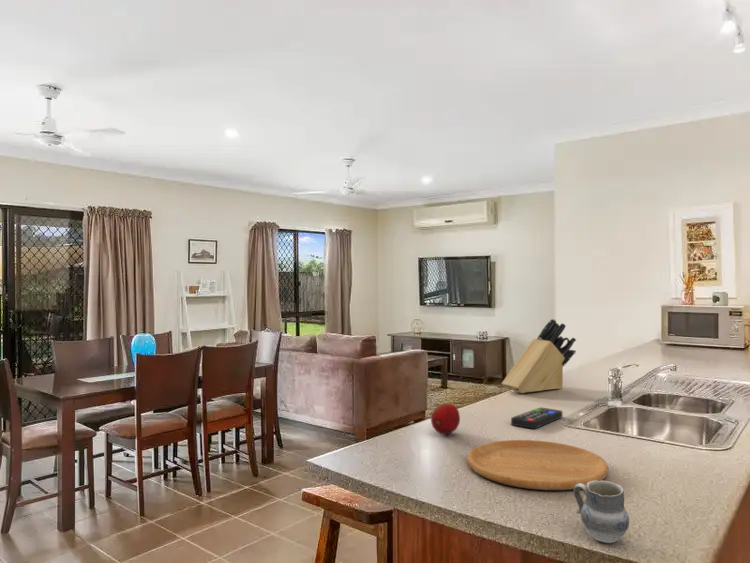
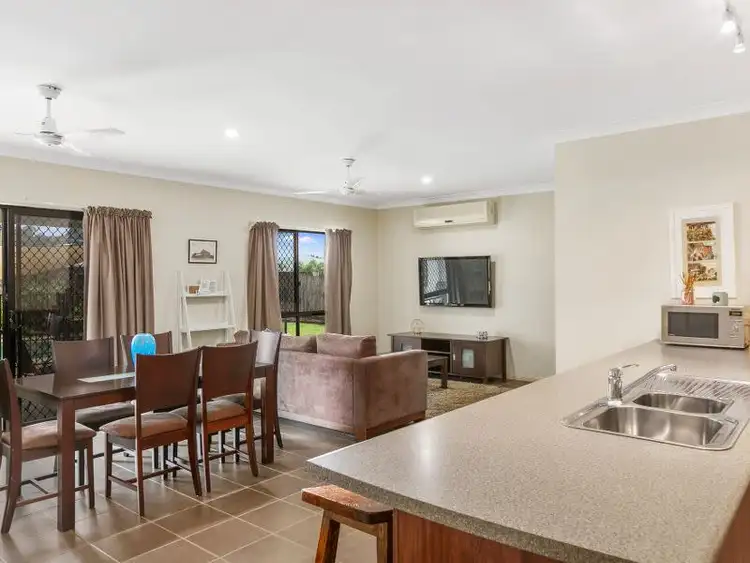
- remote control [510,407,564,430]
- knife block [501,318,577,394]
- cutting board [466,439,609,491]
- cup [572,480,630,544]
- fruit [430,402,461,435]
